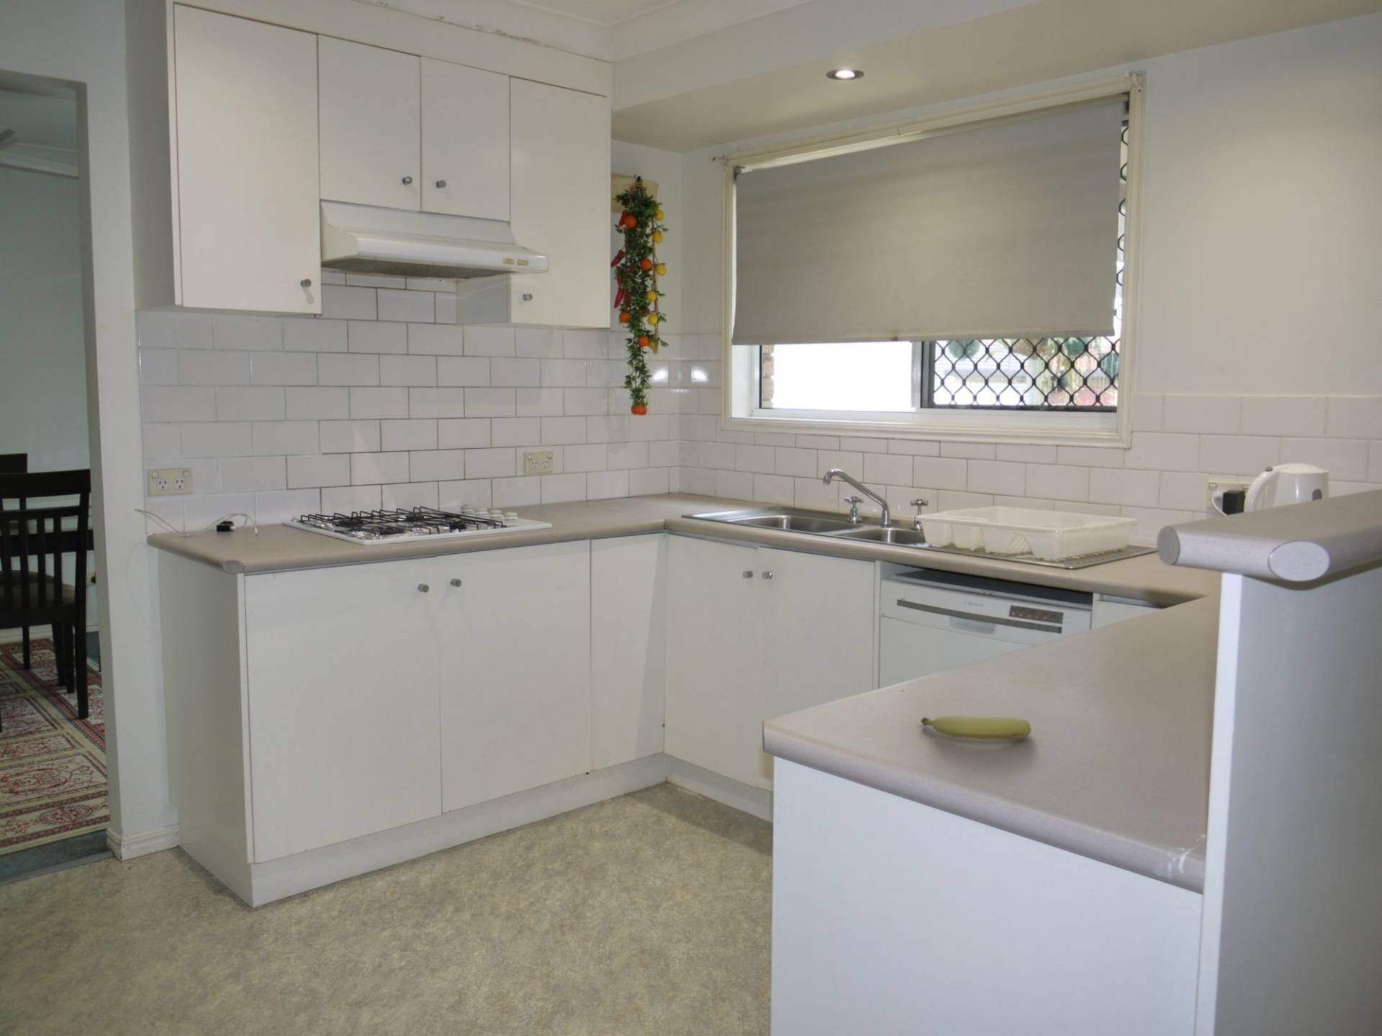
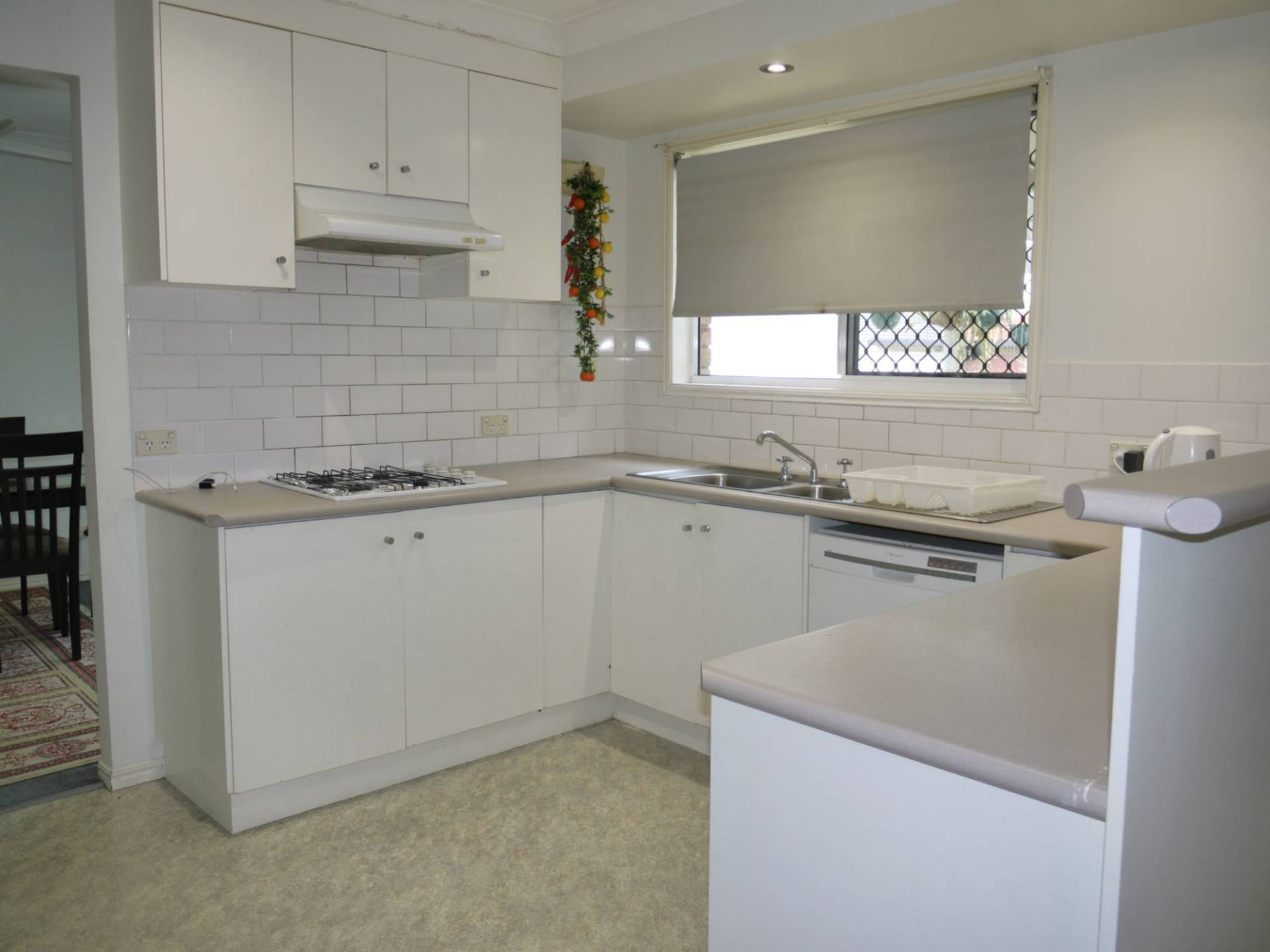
- fruit [920,715,1033,740]
